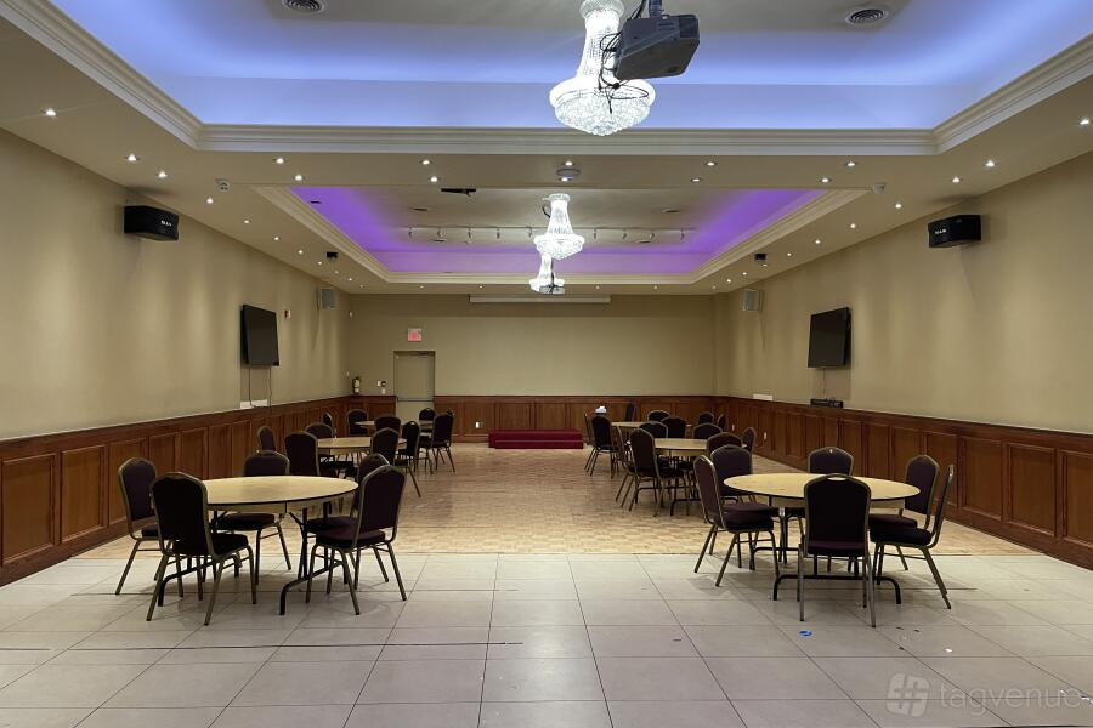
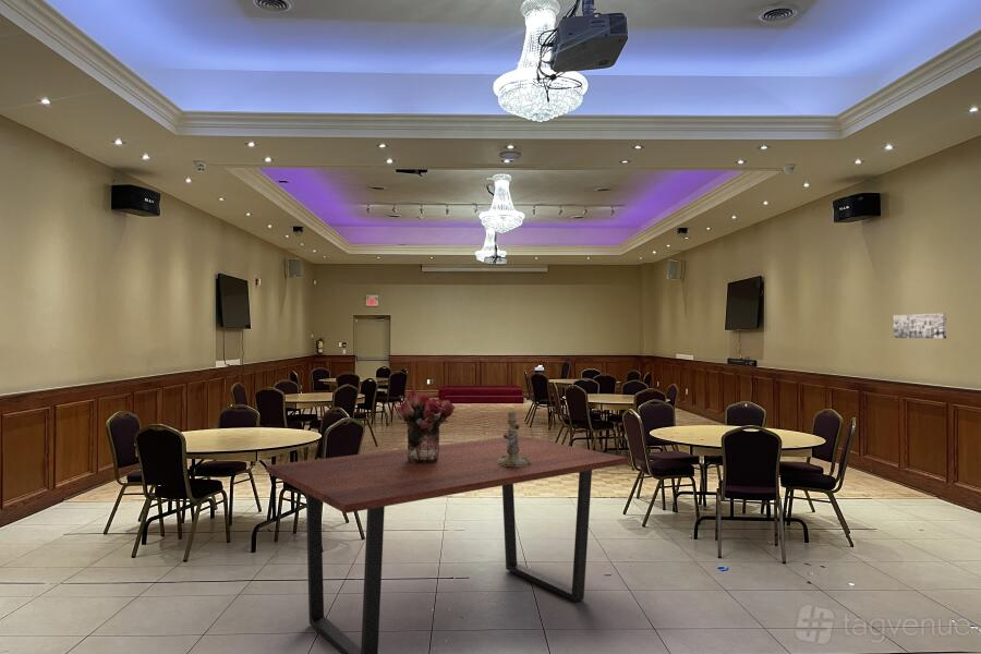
+ bouquet [395,389,457,463]
+ candlestick [497,410,532,467]
+ dining table [265,435,629,654]
+ wall art [893,312,947,339]
